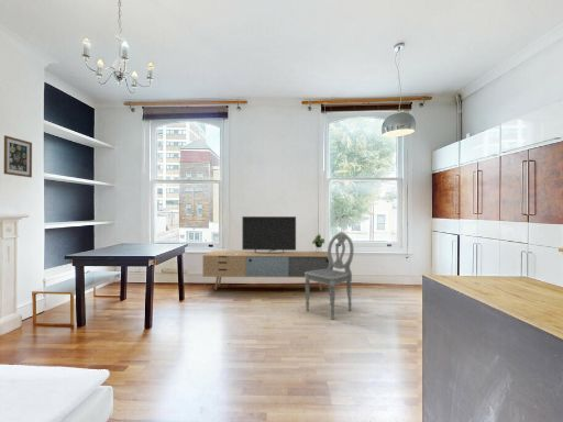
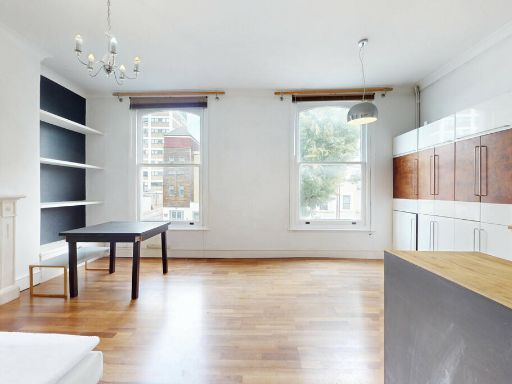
- media console [201,215,329,292]
- wall art [3,134,33,179]
- dining chair [303,231,355,321]
